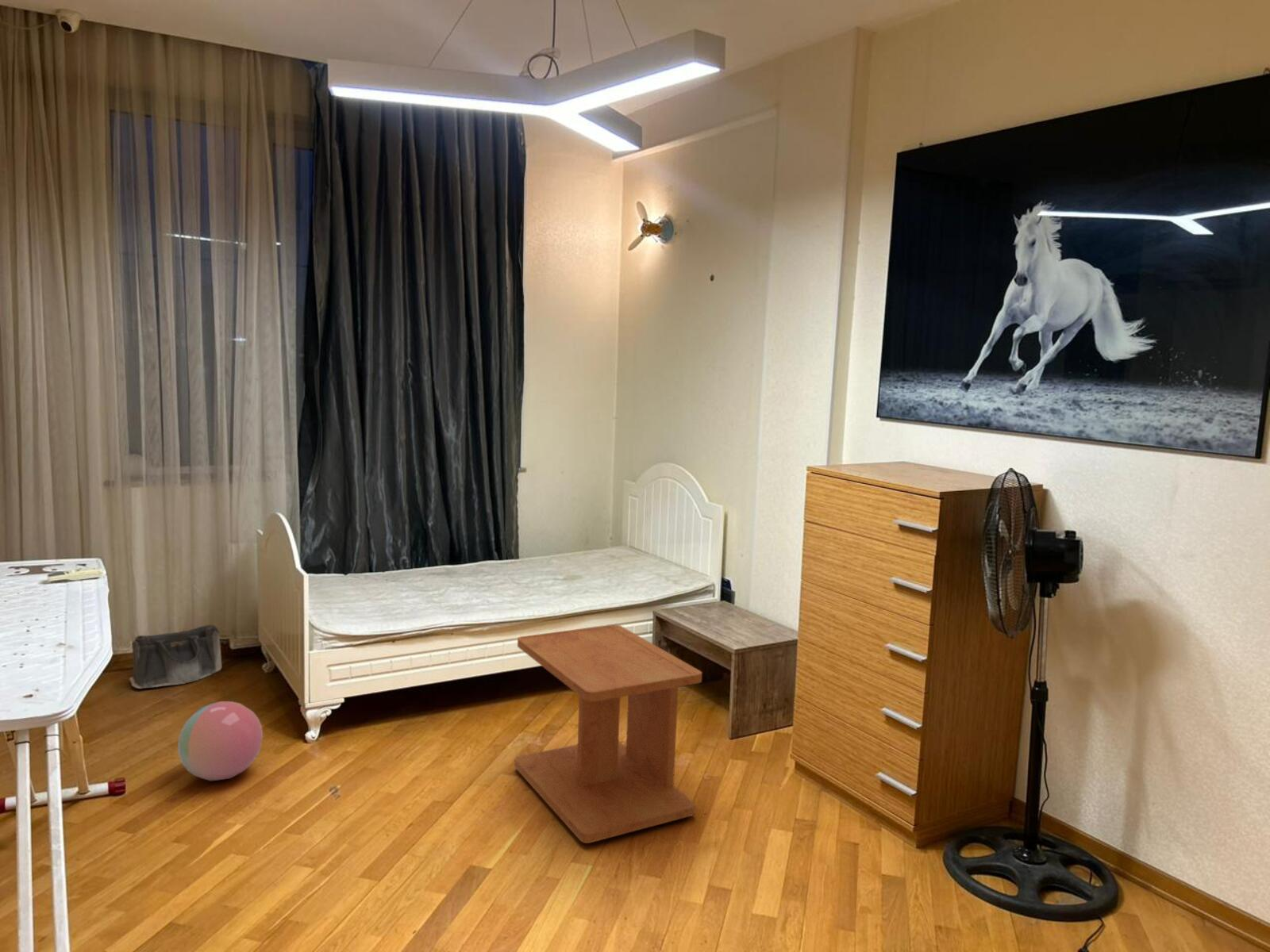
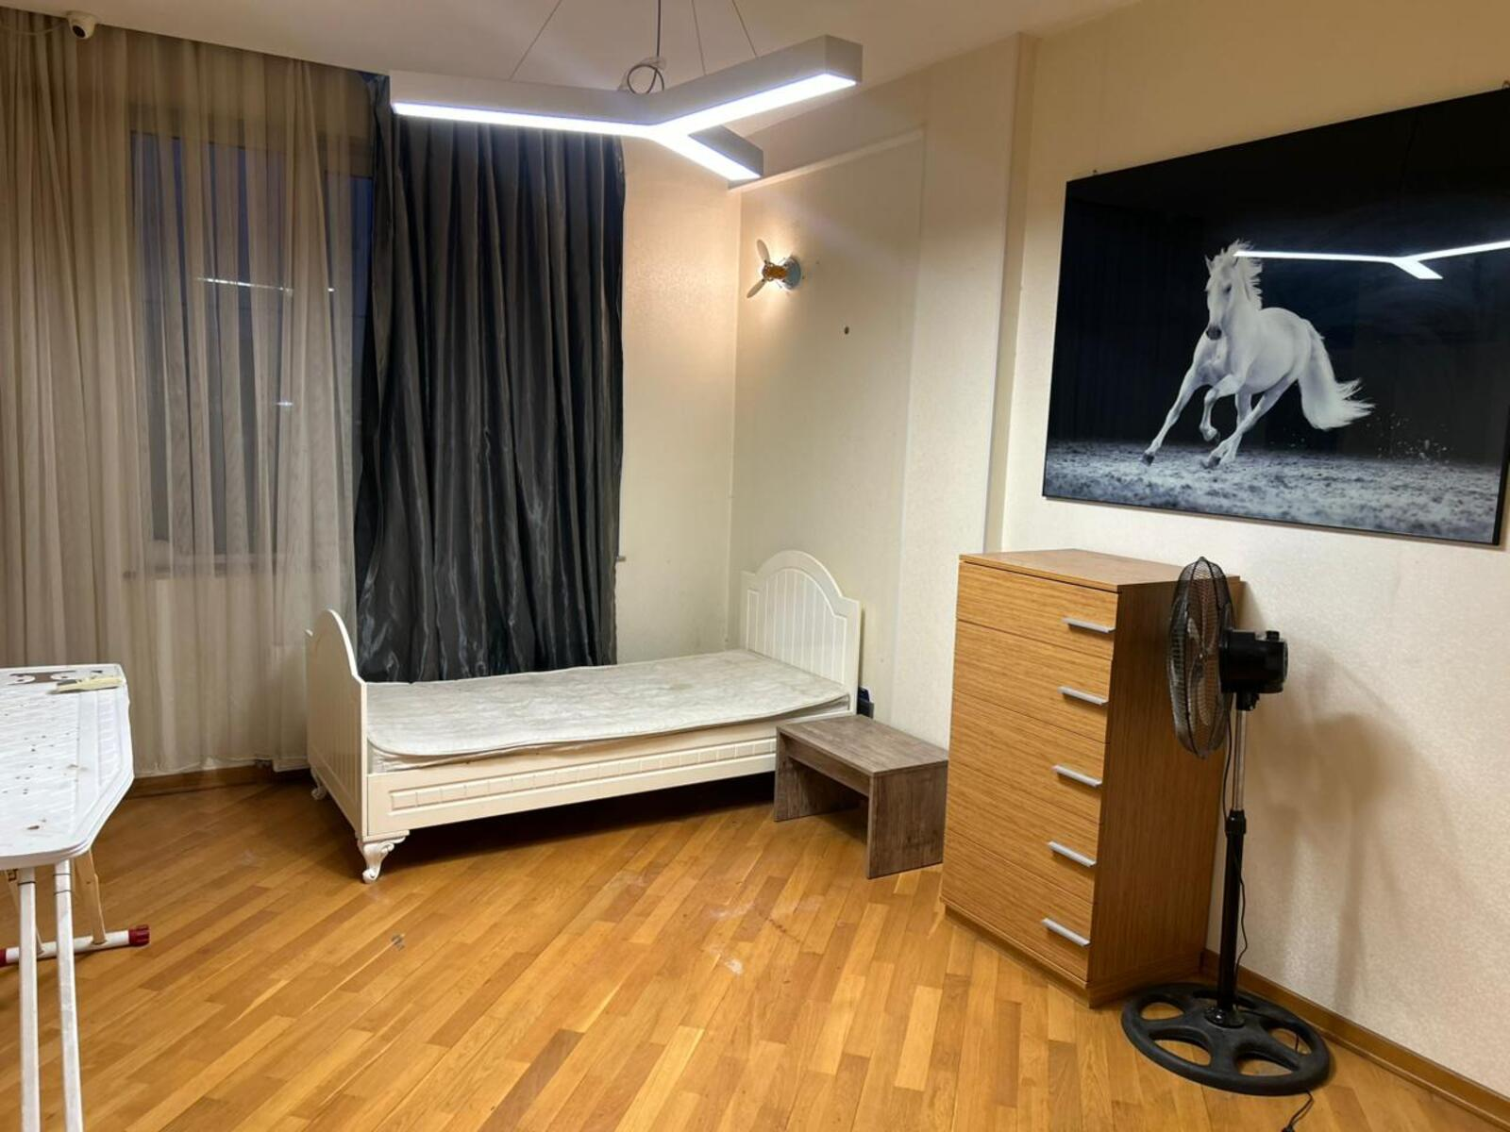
- side table [514,624,702,844]
- saddlebag [128,624,222,689]
- ball [177,701,264,781]
